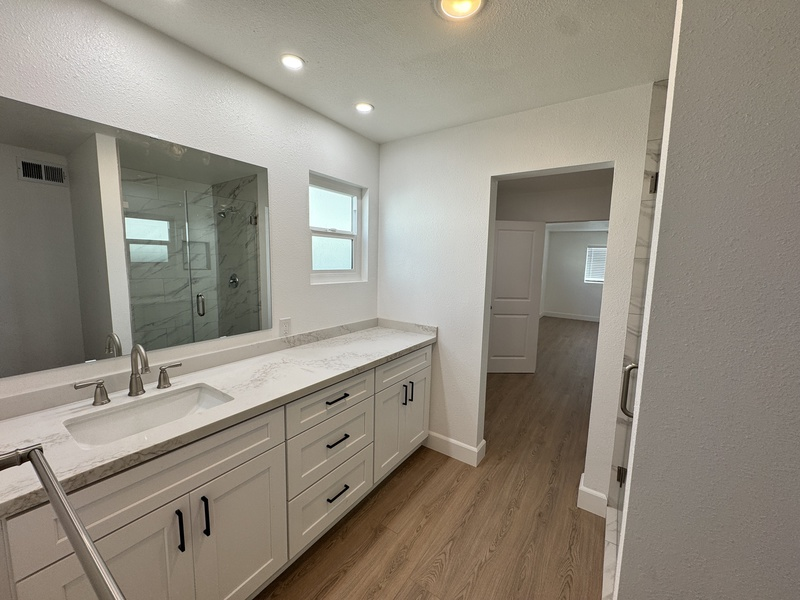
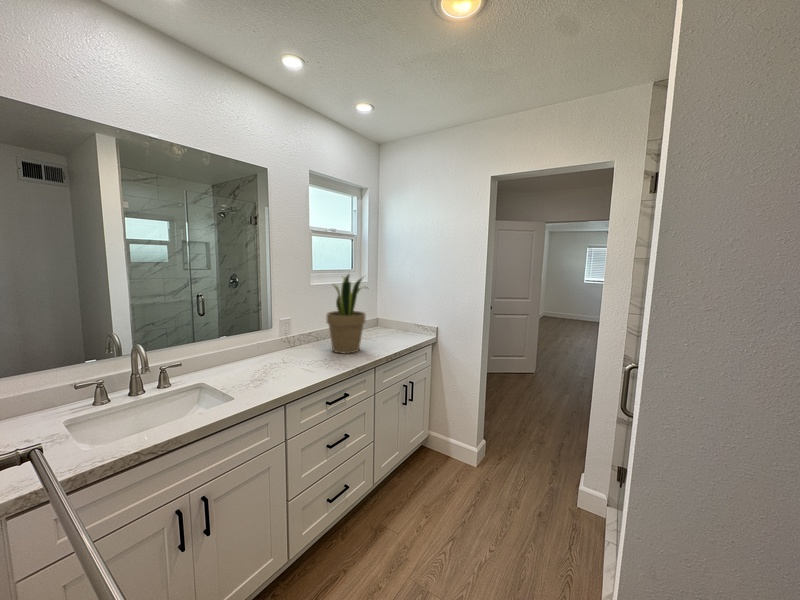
+ potted plant [326,272,369,355]
